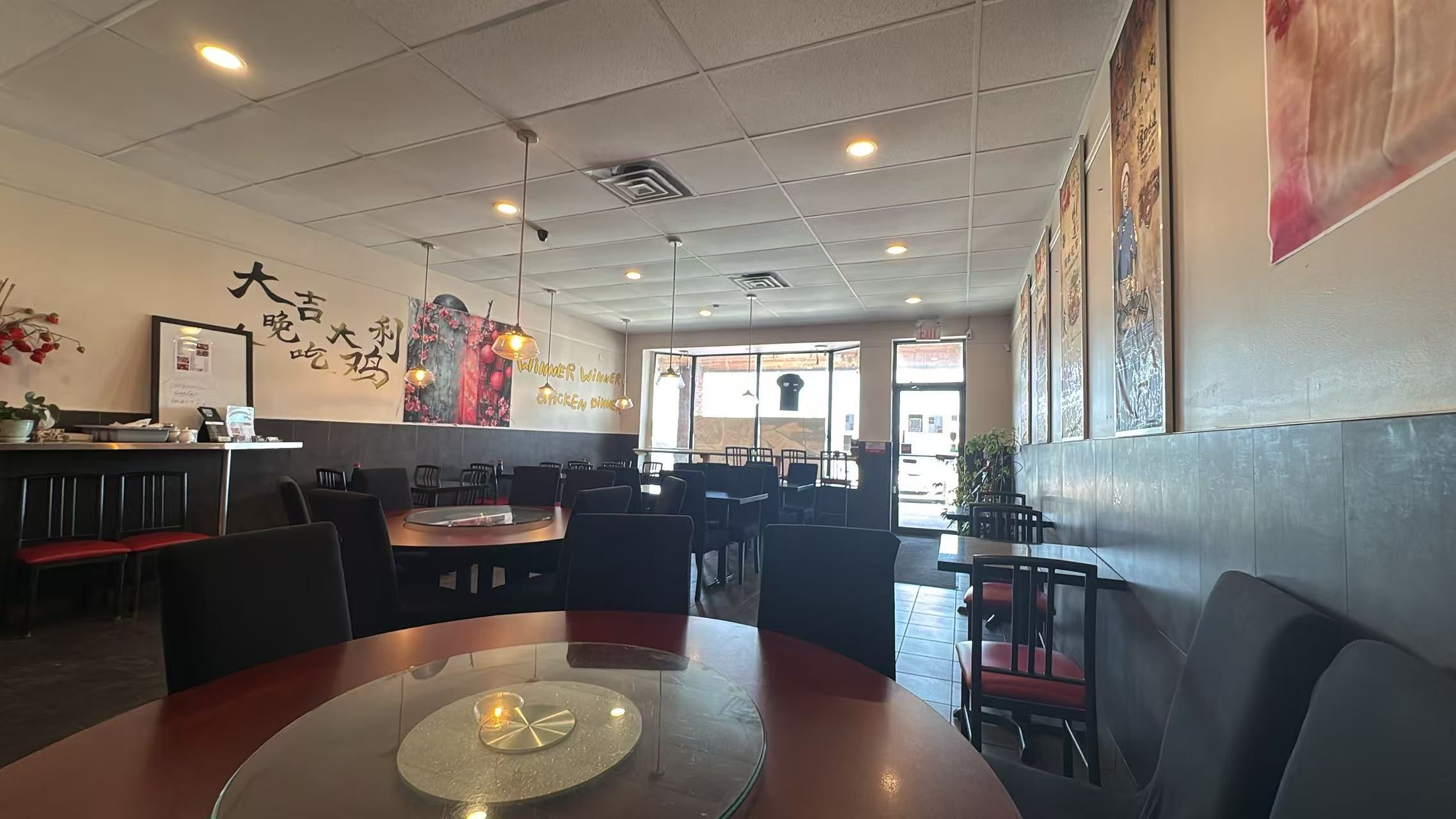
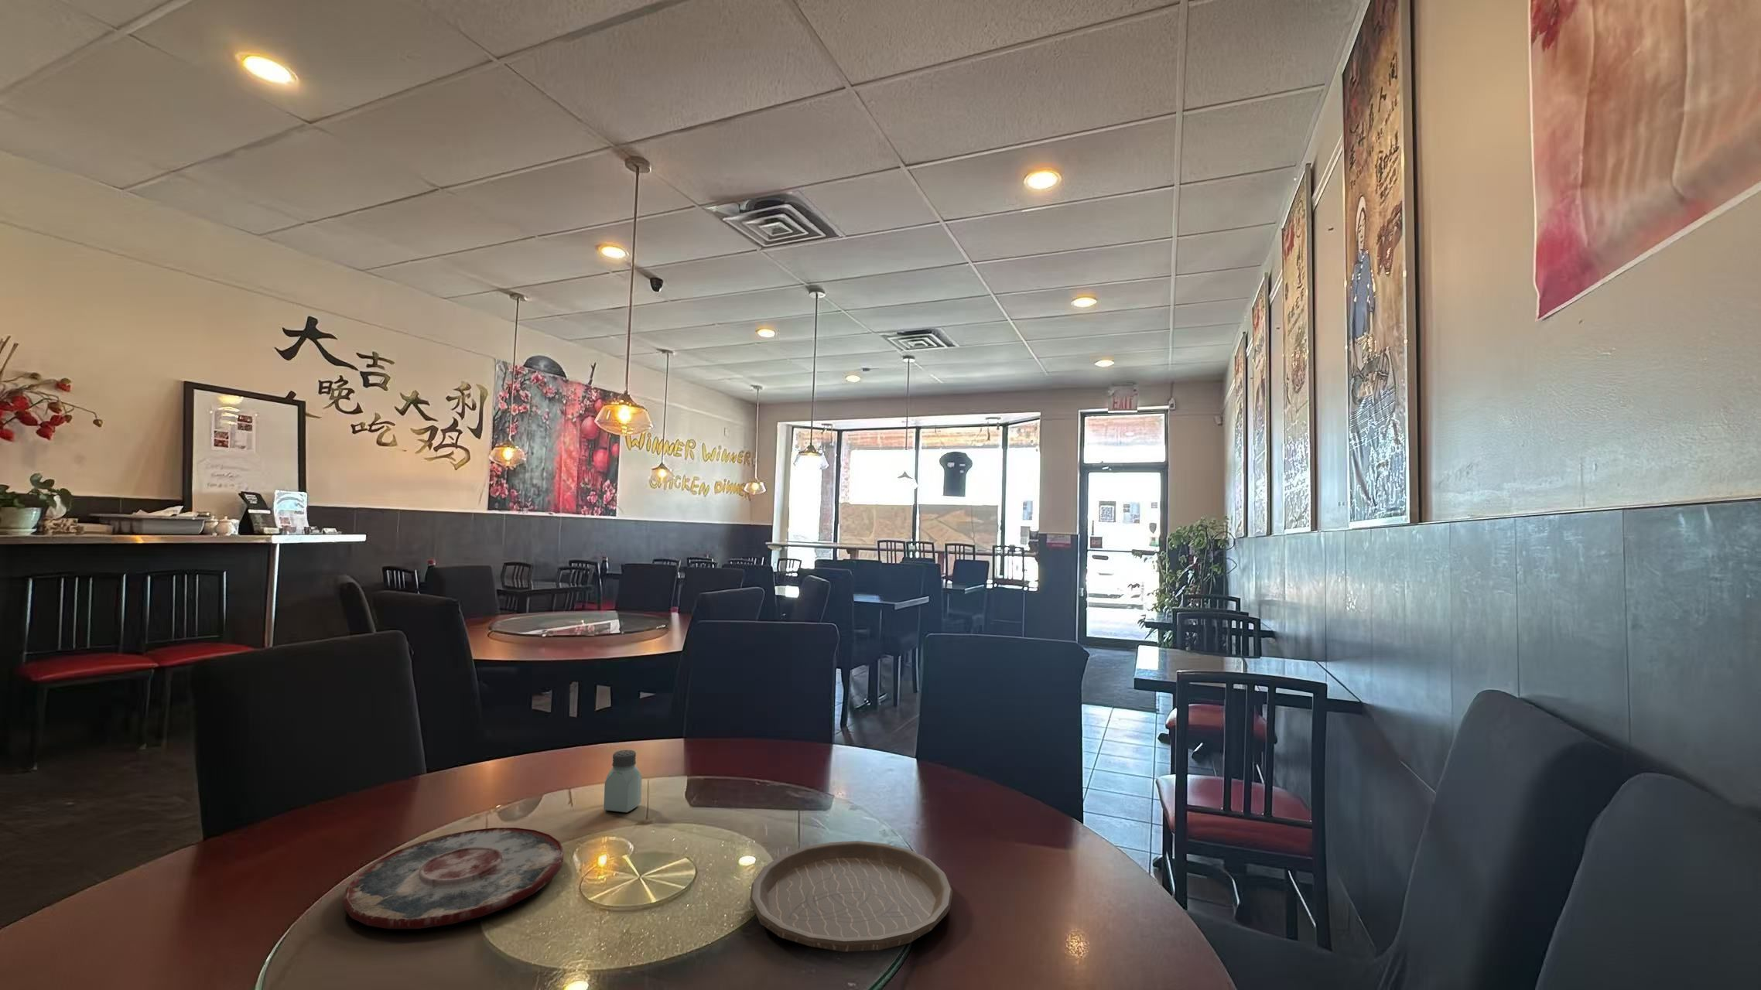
+ plate [342,827,565,930]
+ plate [749,840,953,953]
+ saltshaker [602,749,642,814]
